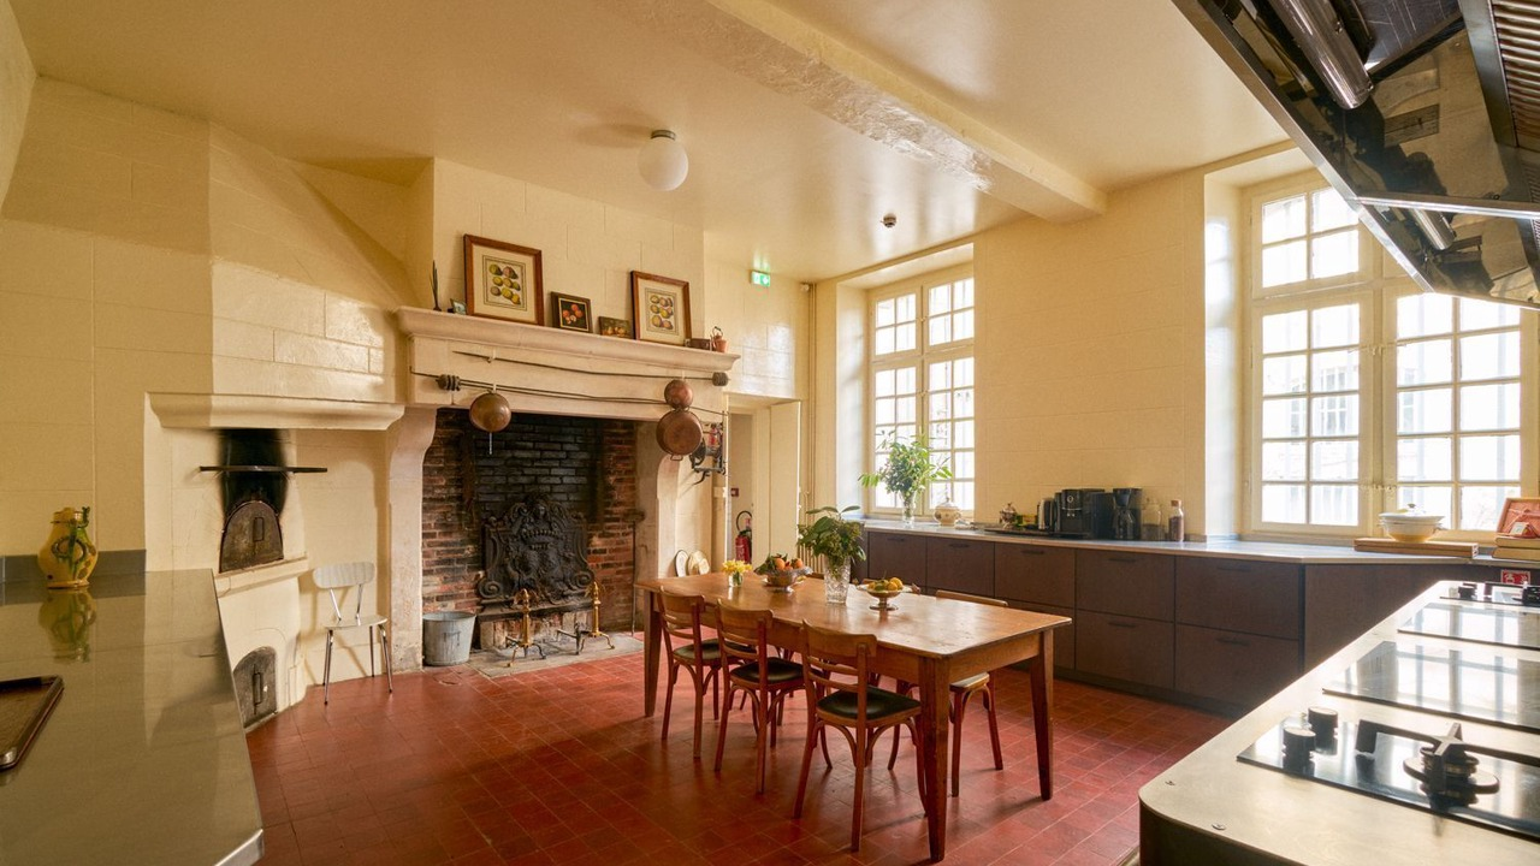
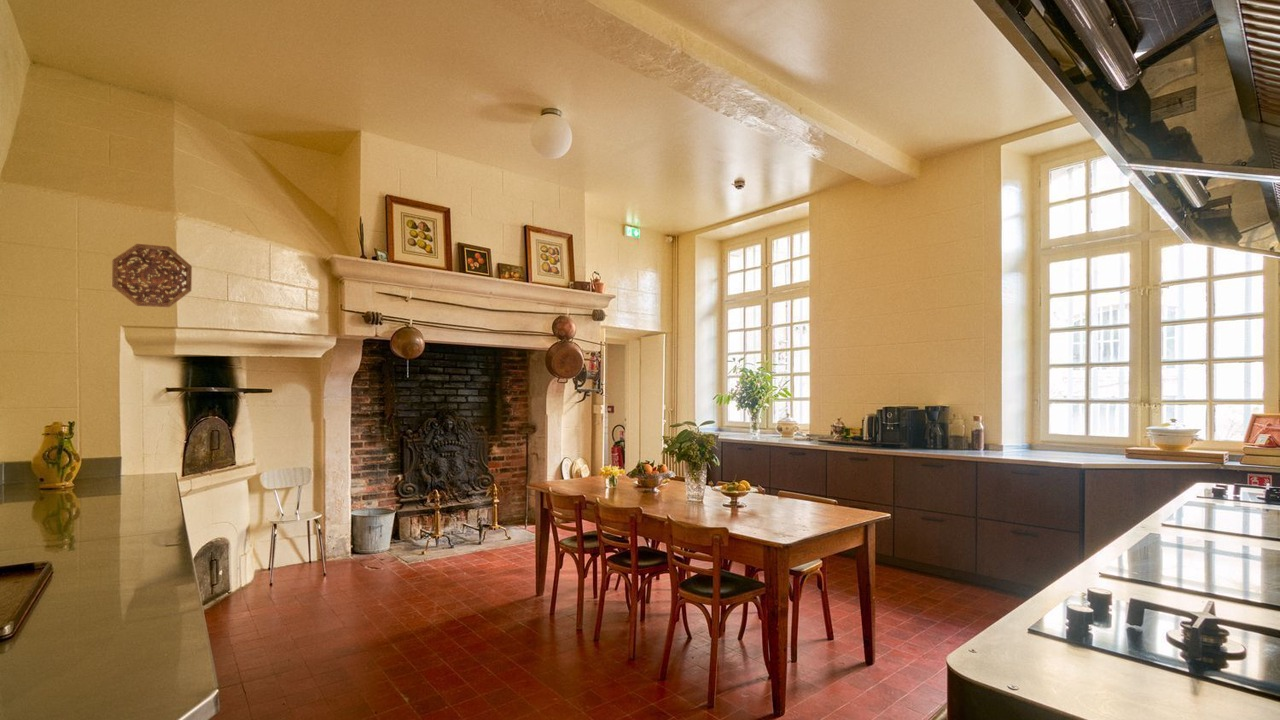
+ decorative platter [111,243,193,308]
